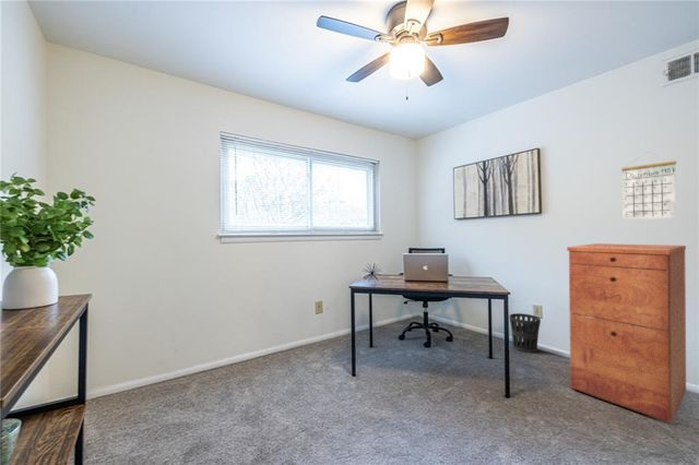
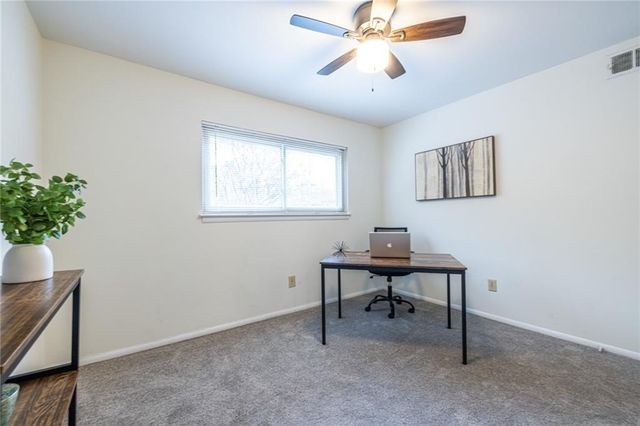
- calendar [620,151,677,220]
- filing cabinet [566,242,687,425]
- wastebasket [508,312,542,354]
